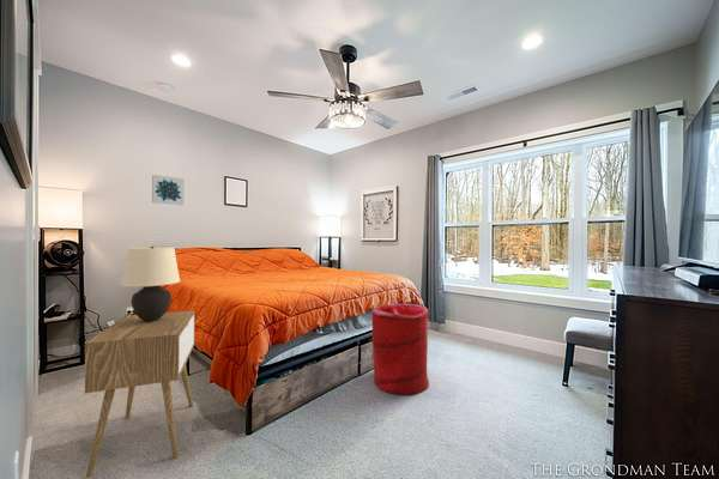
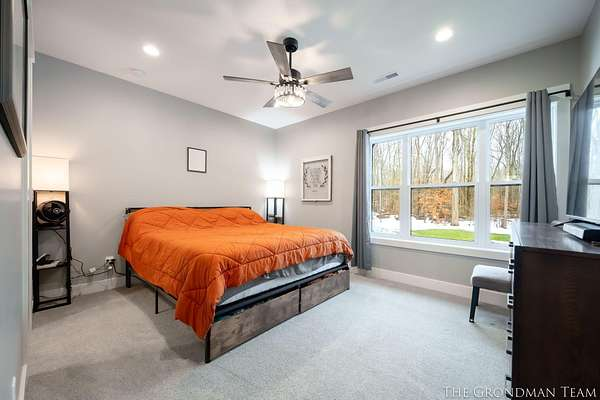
- table lamp [120,245,181,322]
- laundry hamper [370,302,430,396]
- nightstand [84,309,195,479]
- wall art [151,174,186,206]
